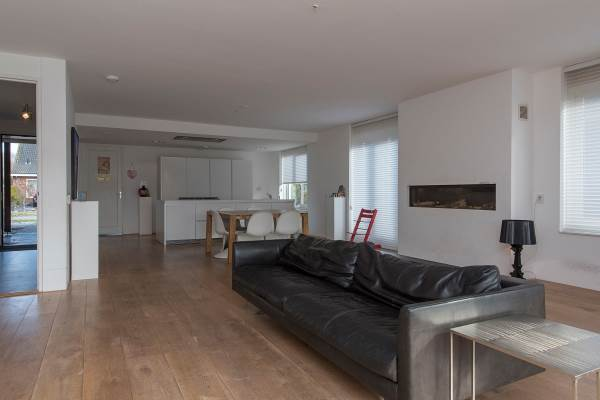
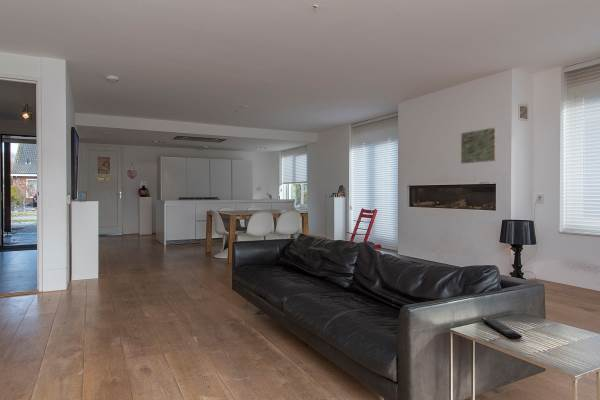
+ wall art [460,126,497,165]
+ remote control [480,316,523,340]
